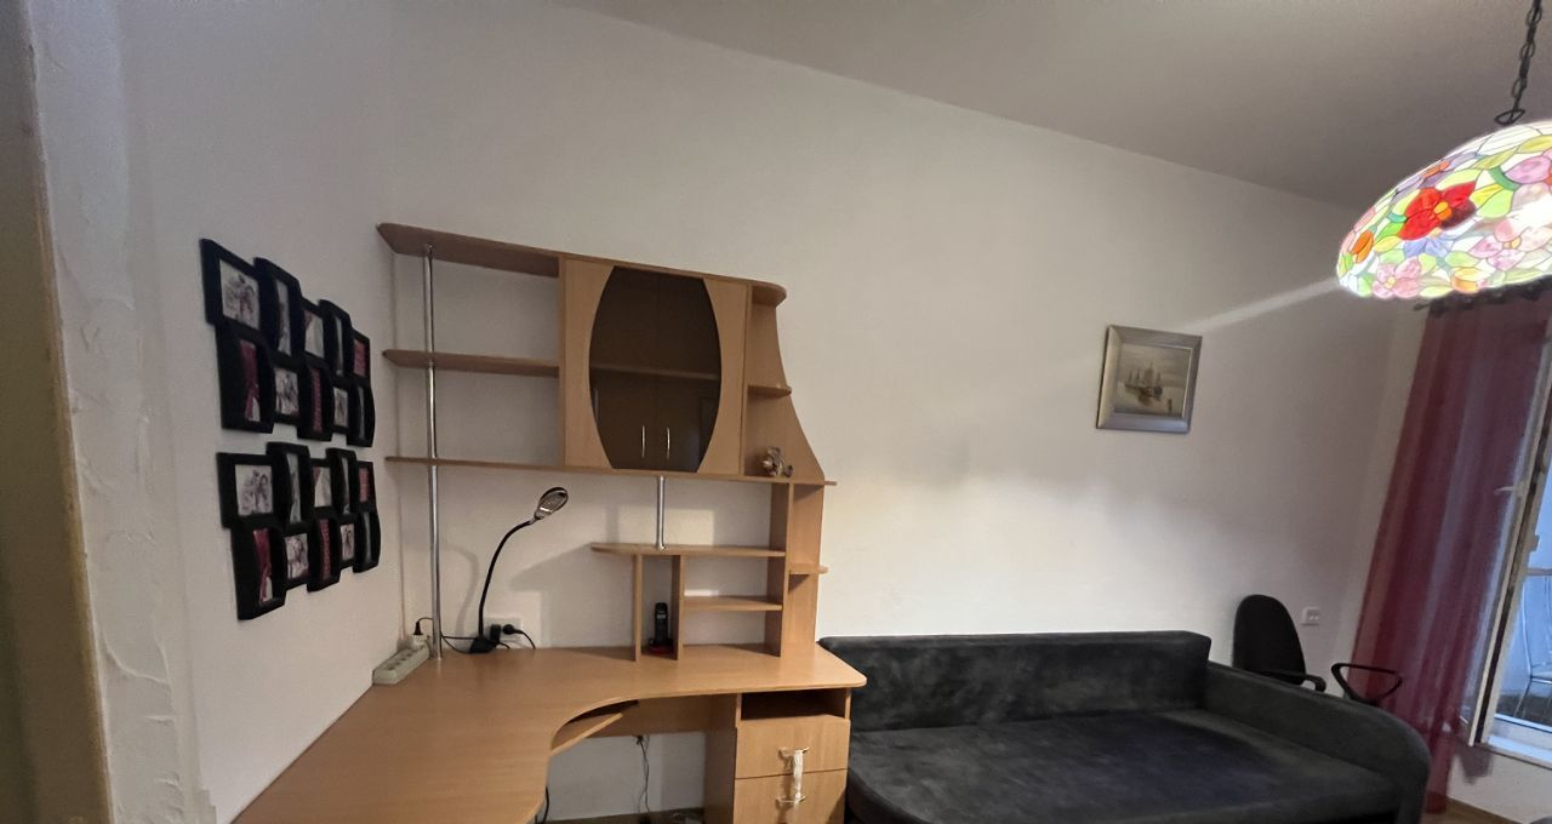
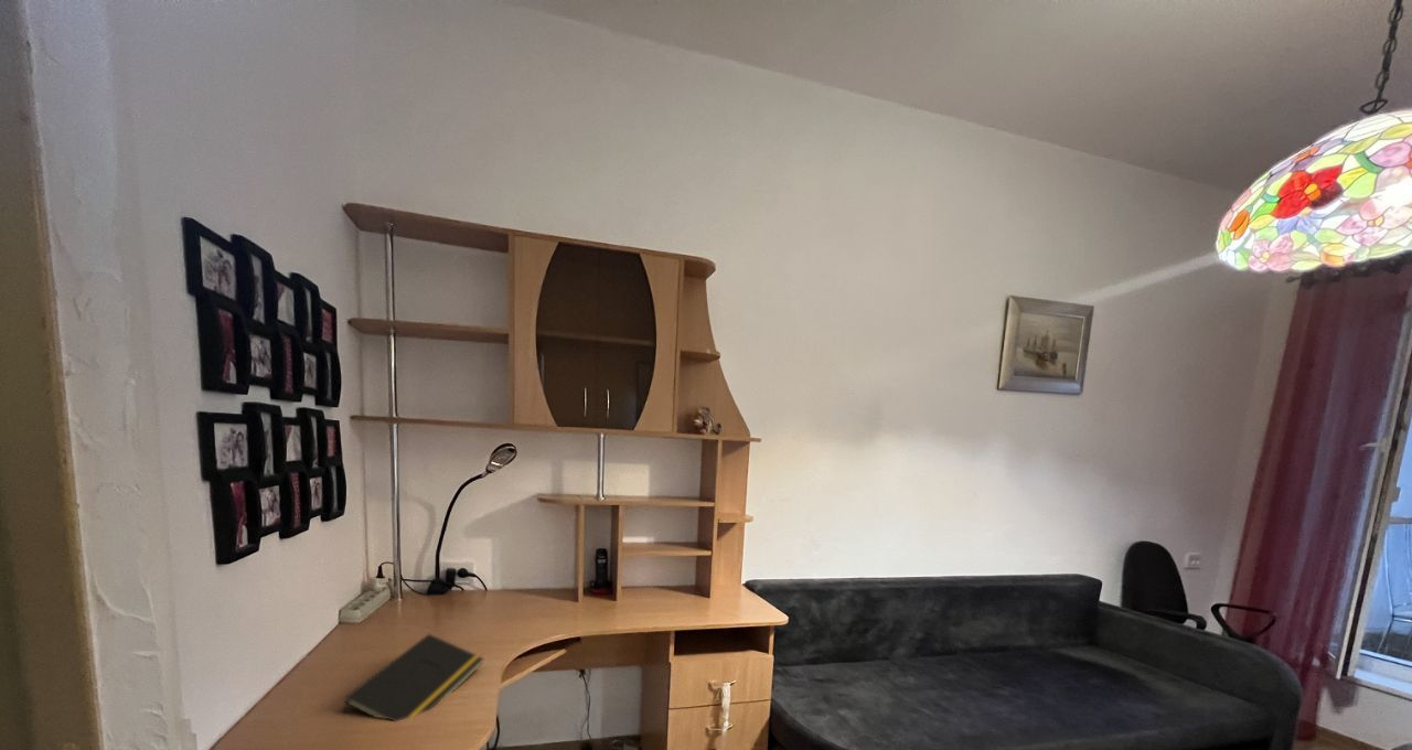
+ notepad [343,633,484,722]
